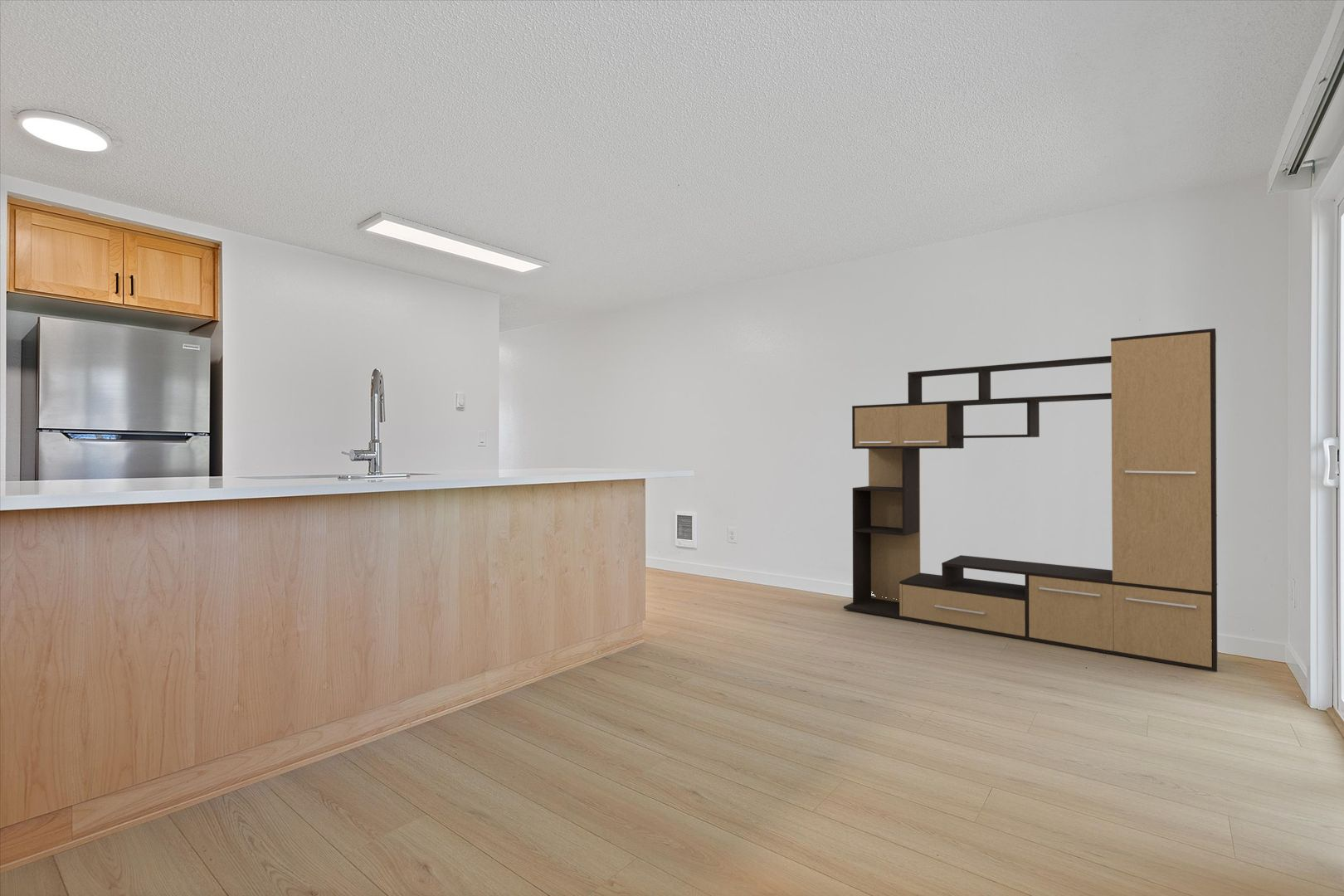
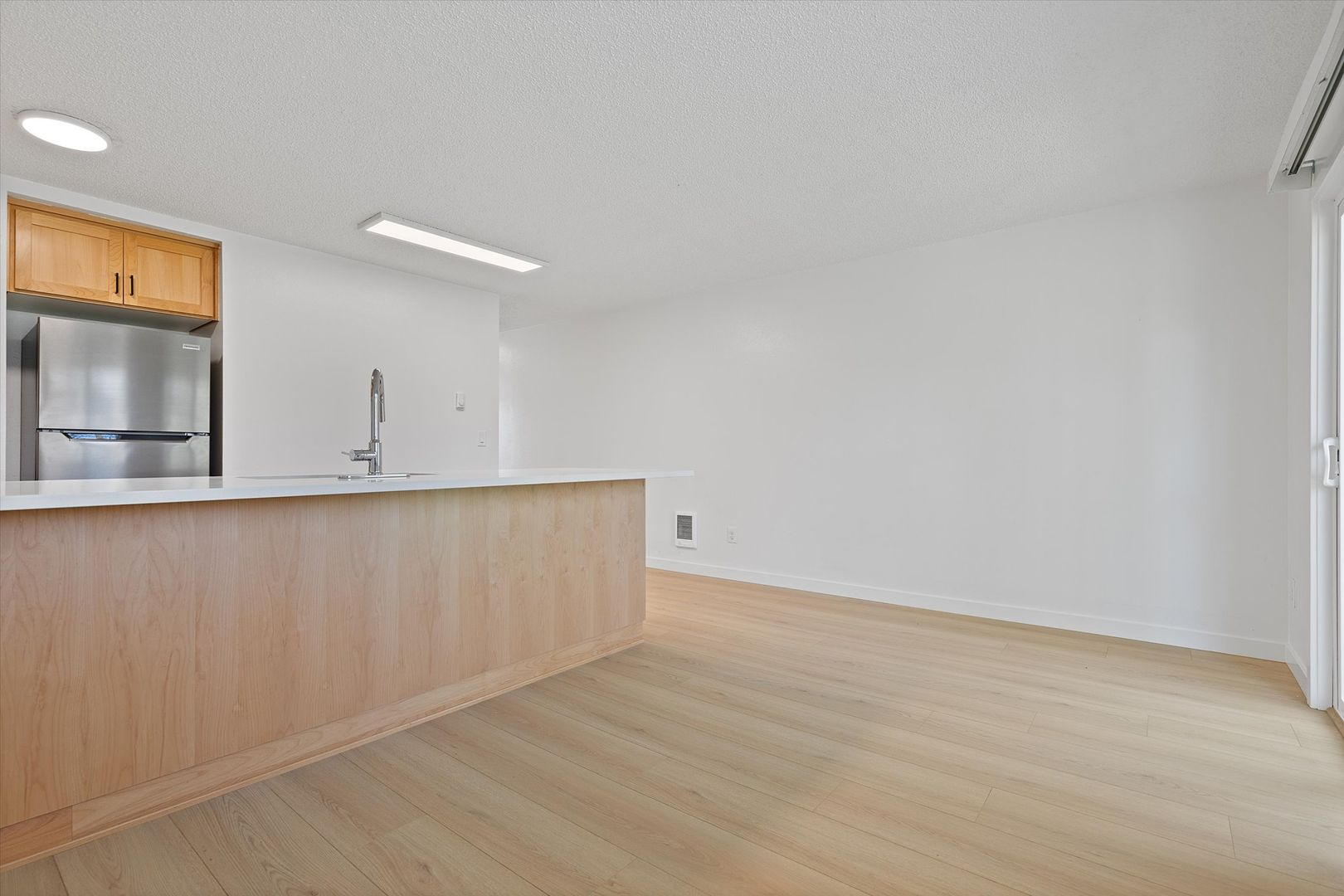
- media console [843,328,1219,672]
